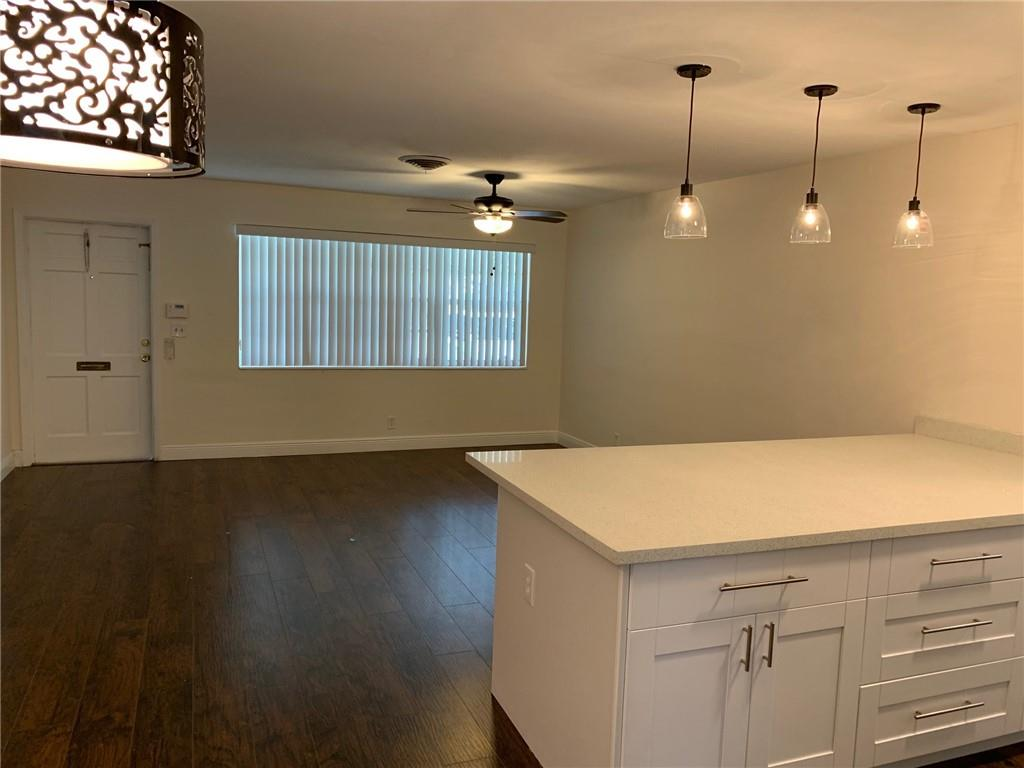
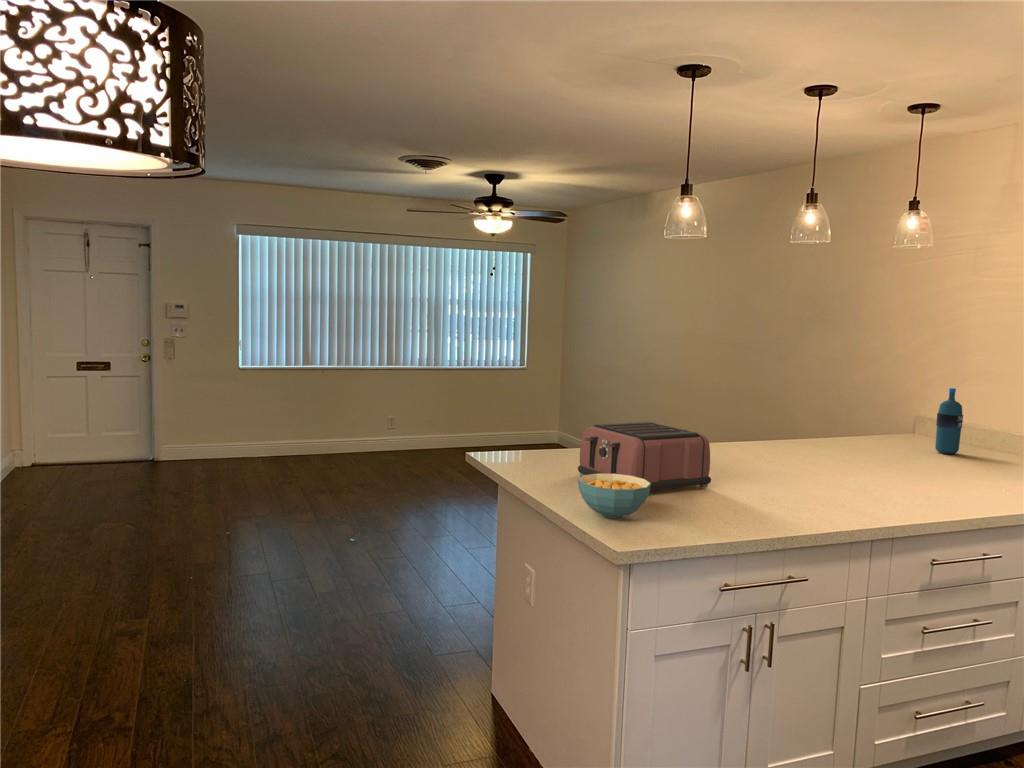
+ toaster [577,421,712,491]
+ water bottle [934,387,964,455]
+ cereal bowl [577,474,651,520]
